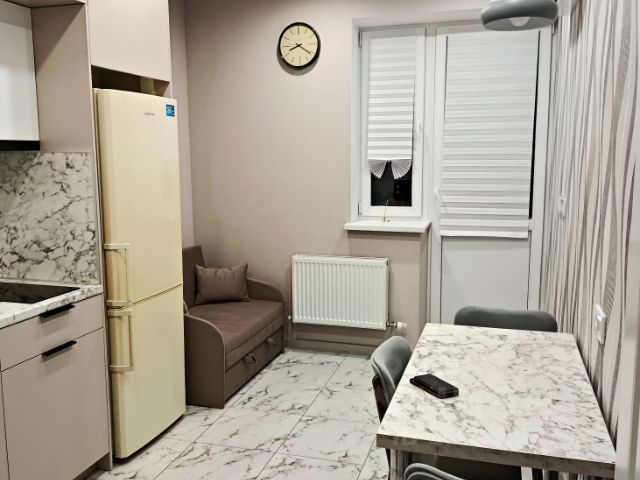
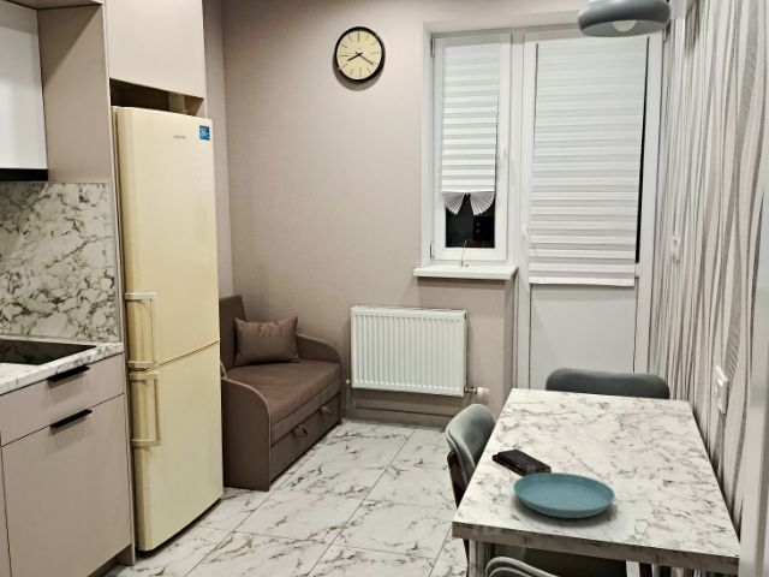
+ saucer [512,471,616,519]
